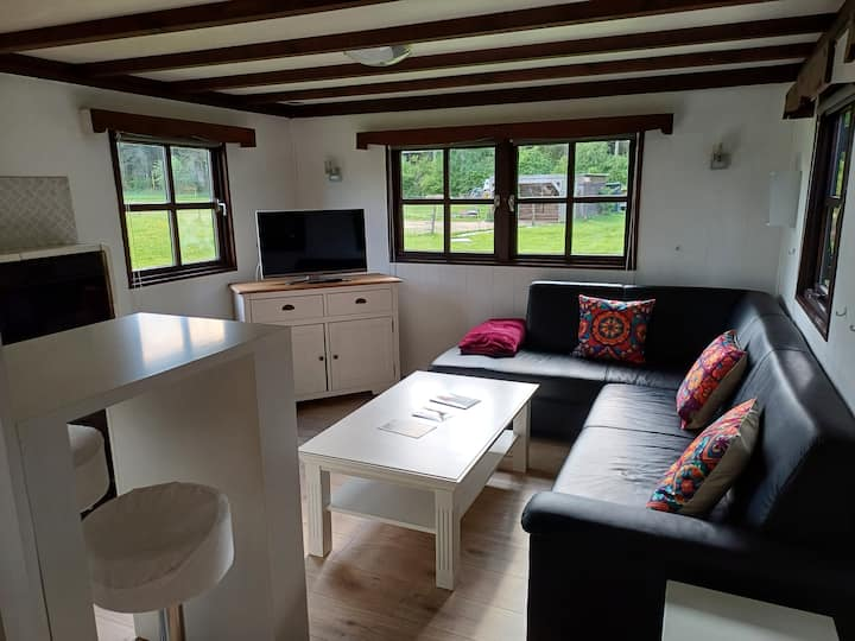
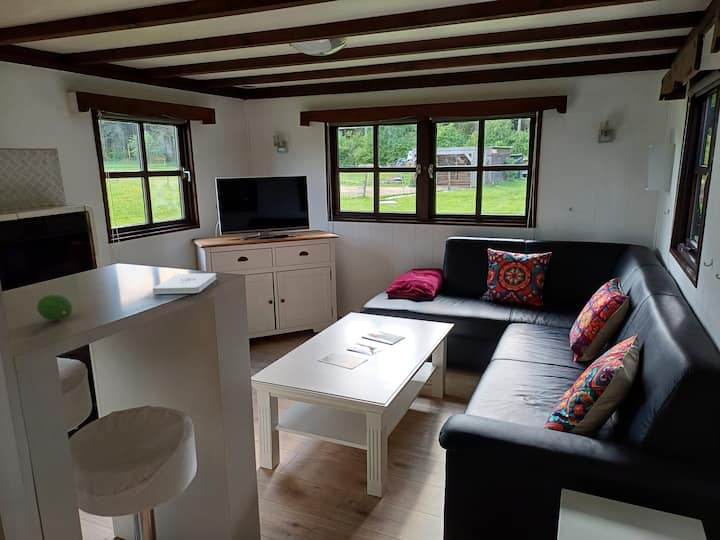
+ fruit [36,293,73,322]
+ notepad [152,272,217,295]
